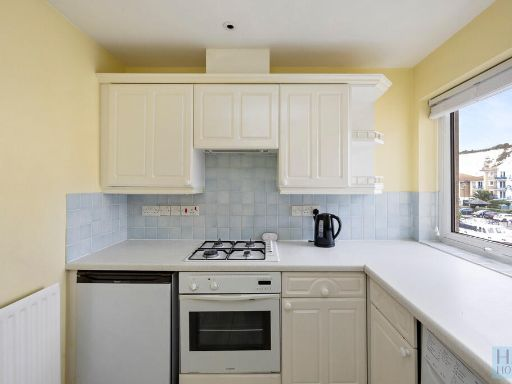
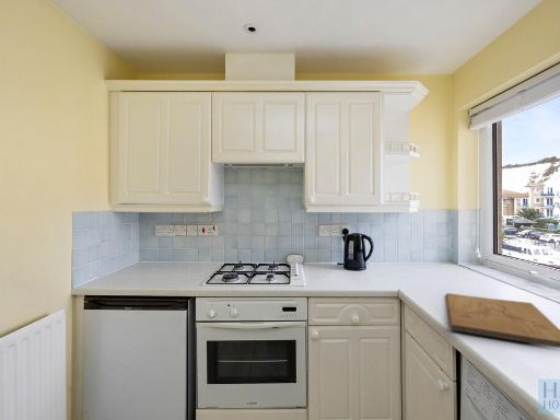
+ cutting board [445,292,560,349]
